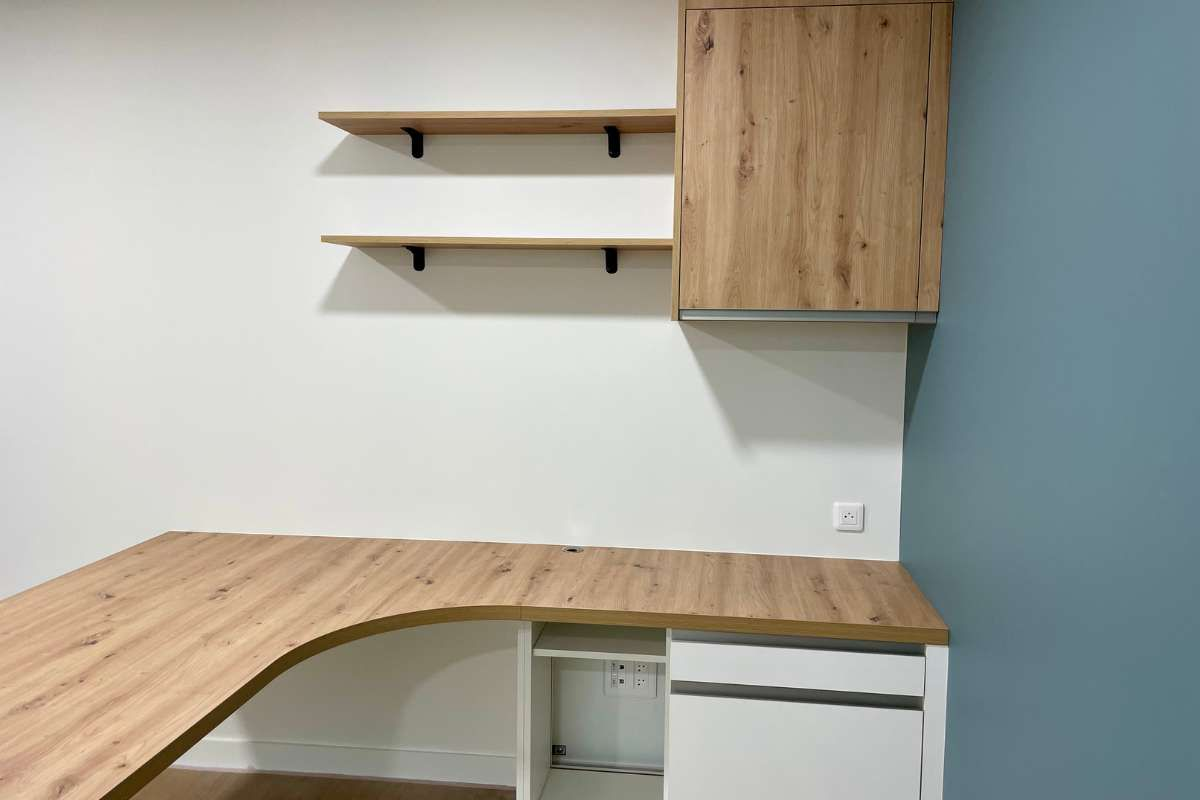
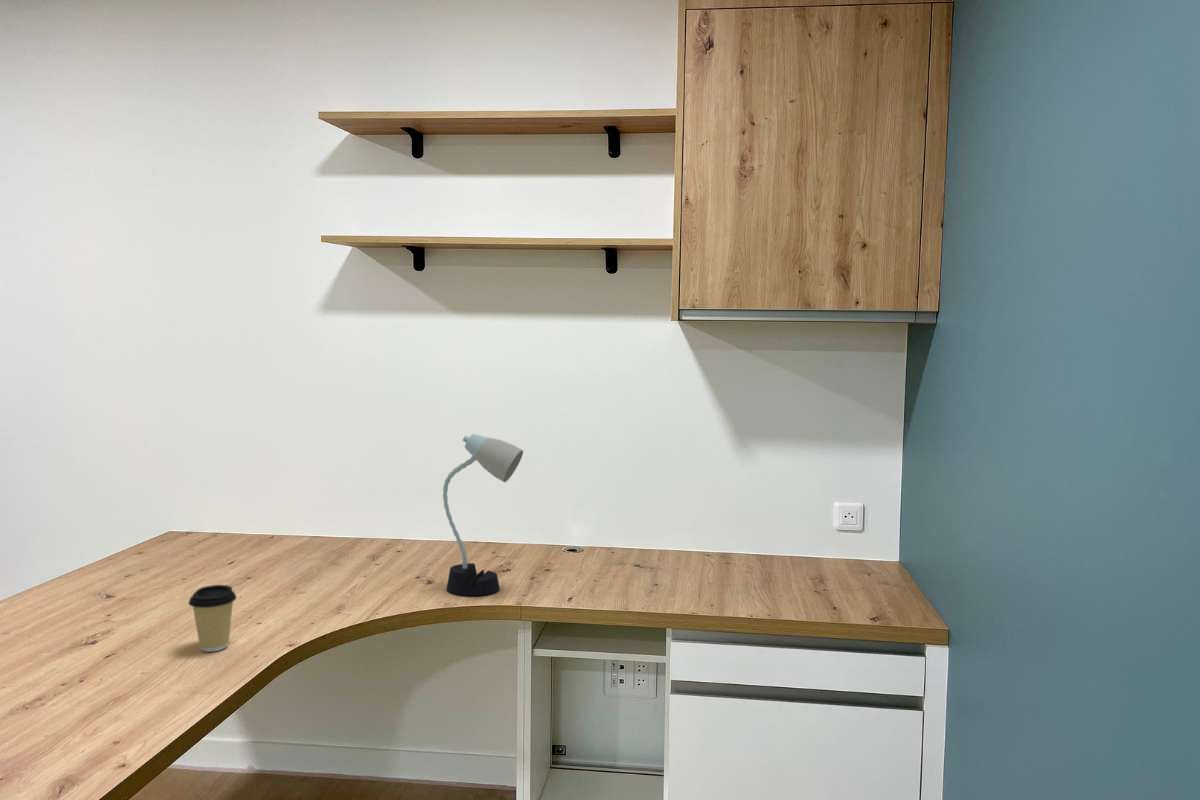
+ coffee cup [187,584,238,653]
+ desk lamp [442,433,524,597]
